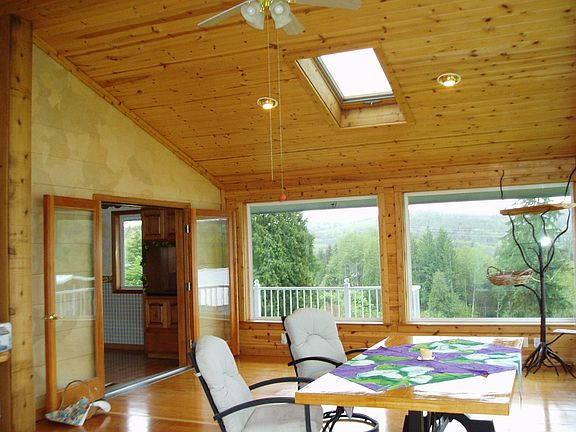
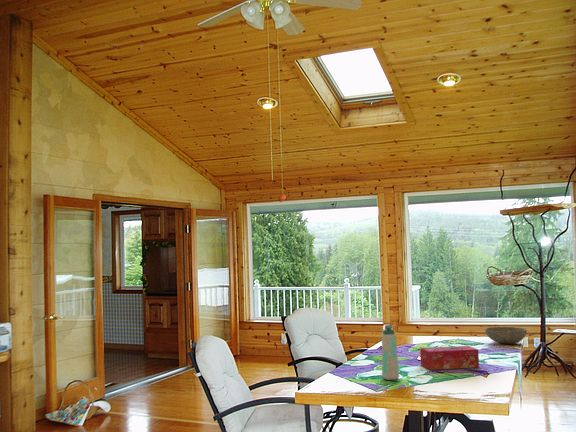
+ bowl [484,326,528,345]
+ tissue box [419,345,480,371]
+ water bottle [380,324,400,381]
